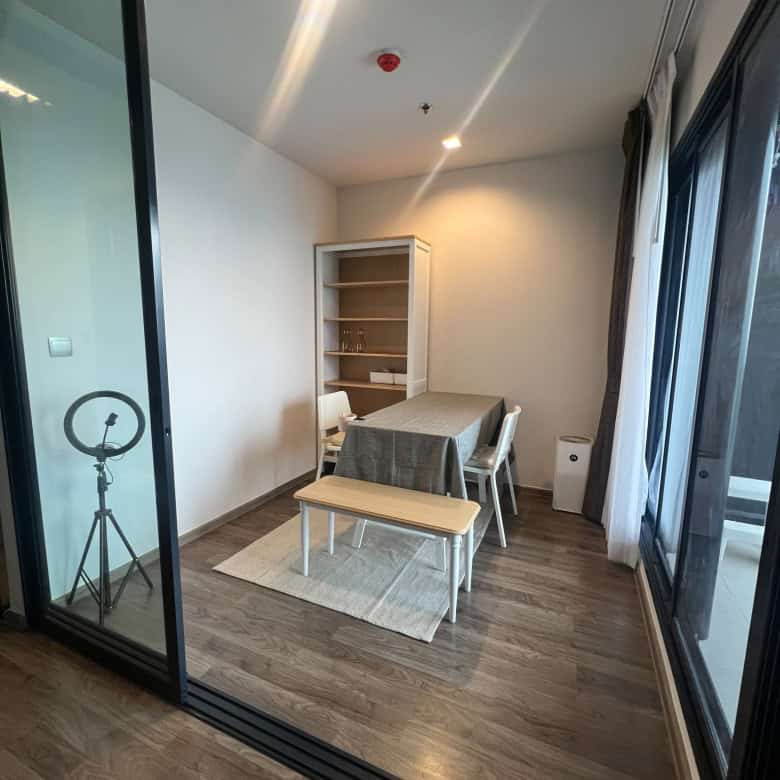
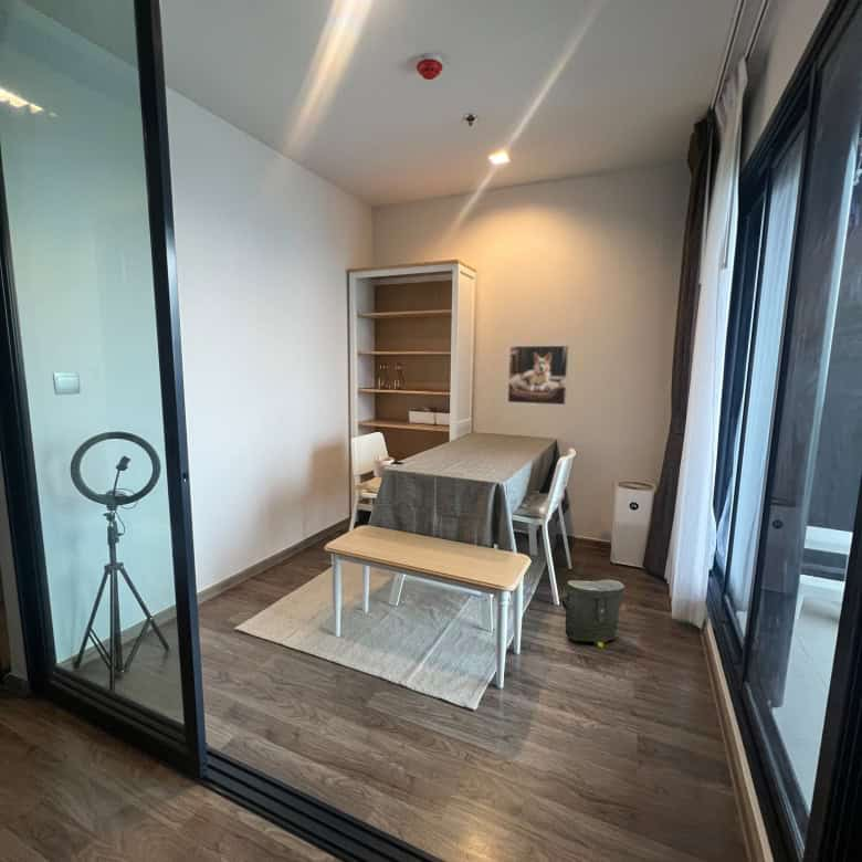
+ bag [559,578,626,649]
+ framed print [506,344,570,407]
